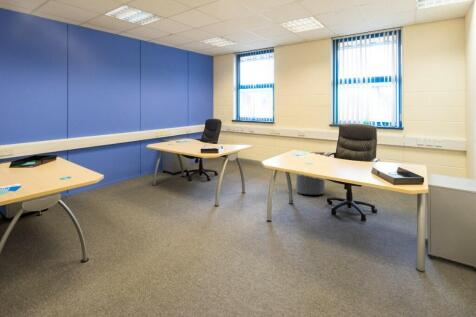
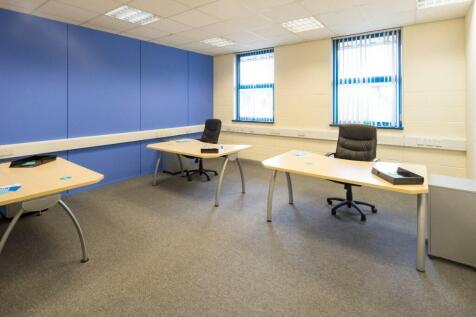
- trash can [295,151,326,195]
